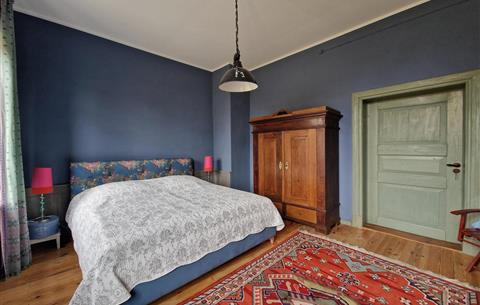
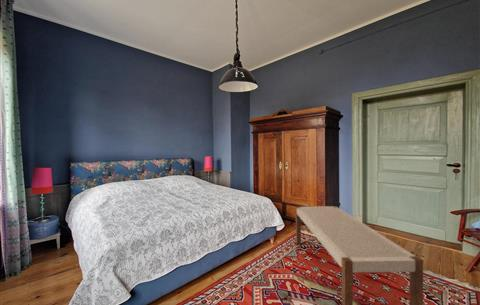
+ bench [295,205,424,305]
